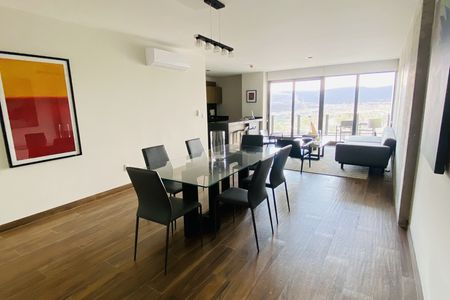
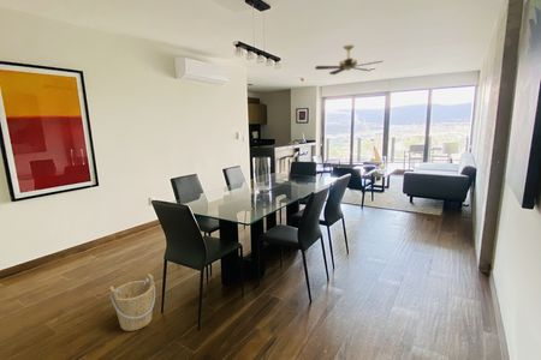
+ ceiling fan [314,43,385,76]
+ bucket [109,272,156,332]
